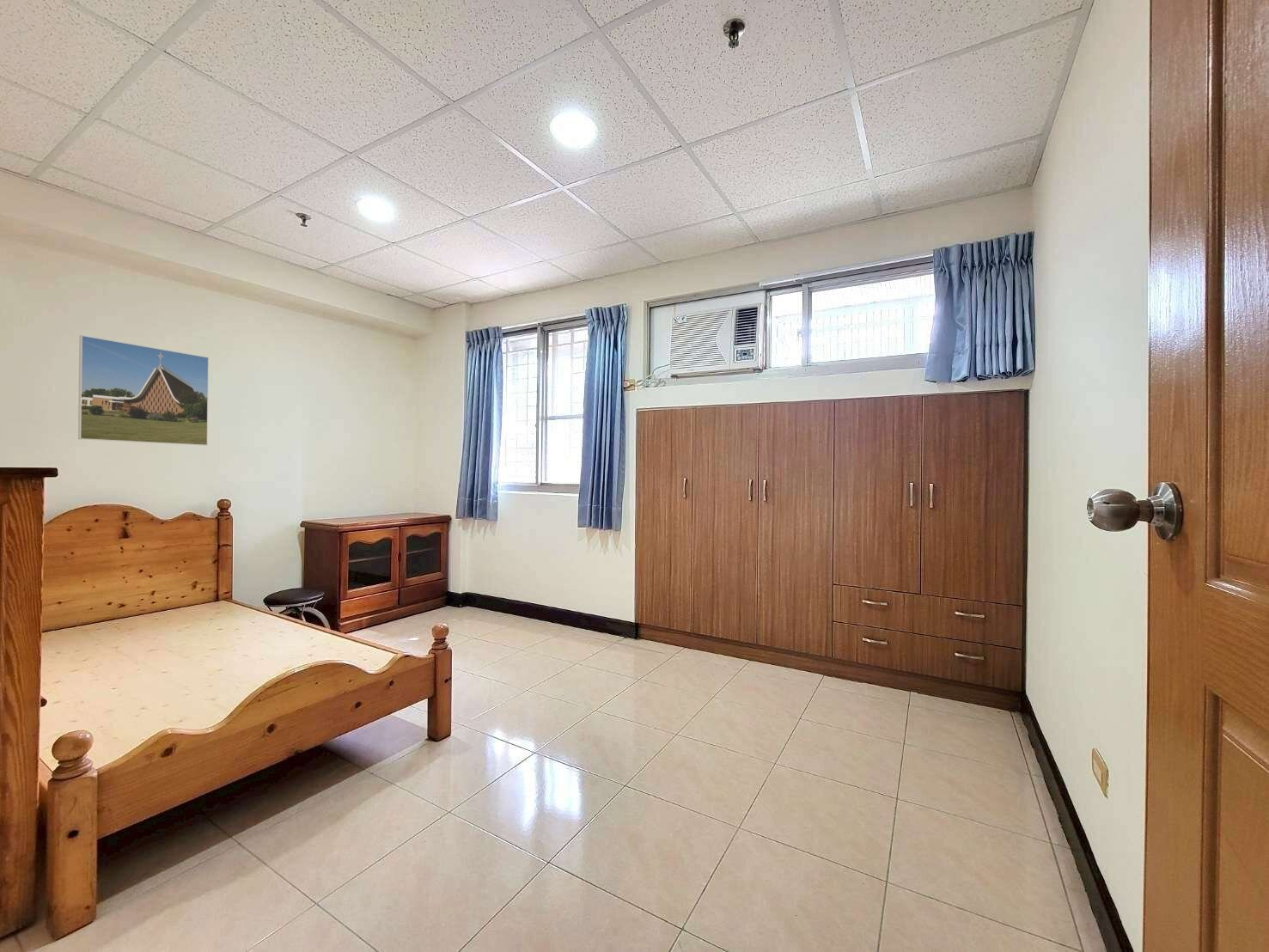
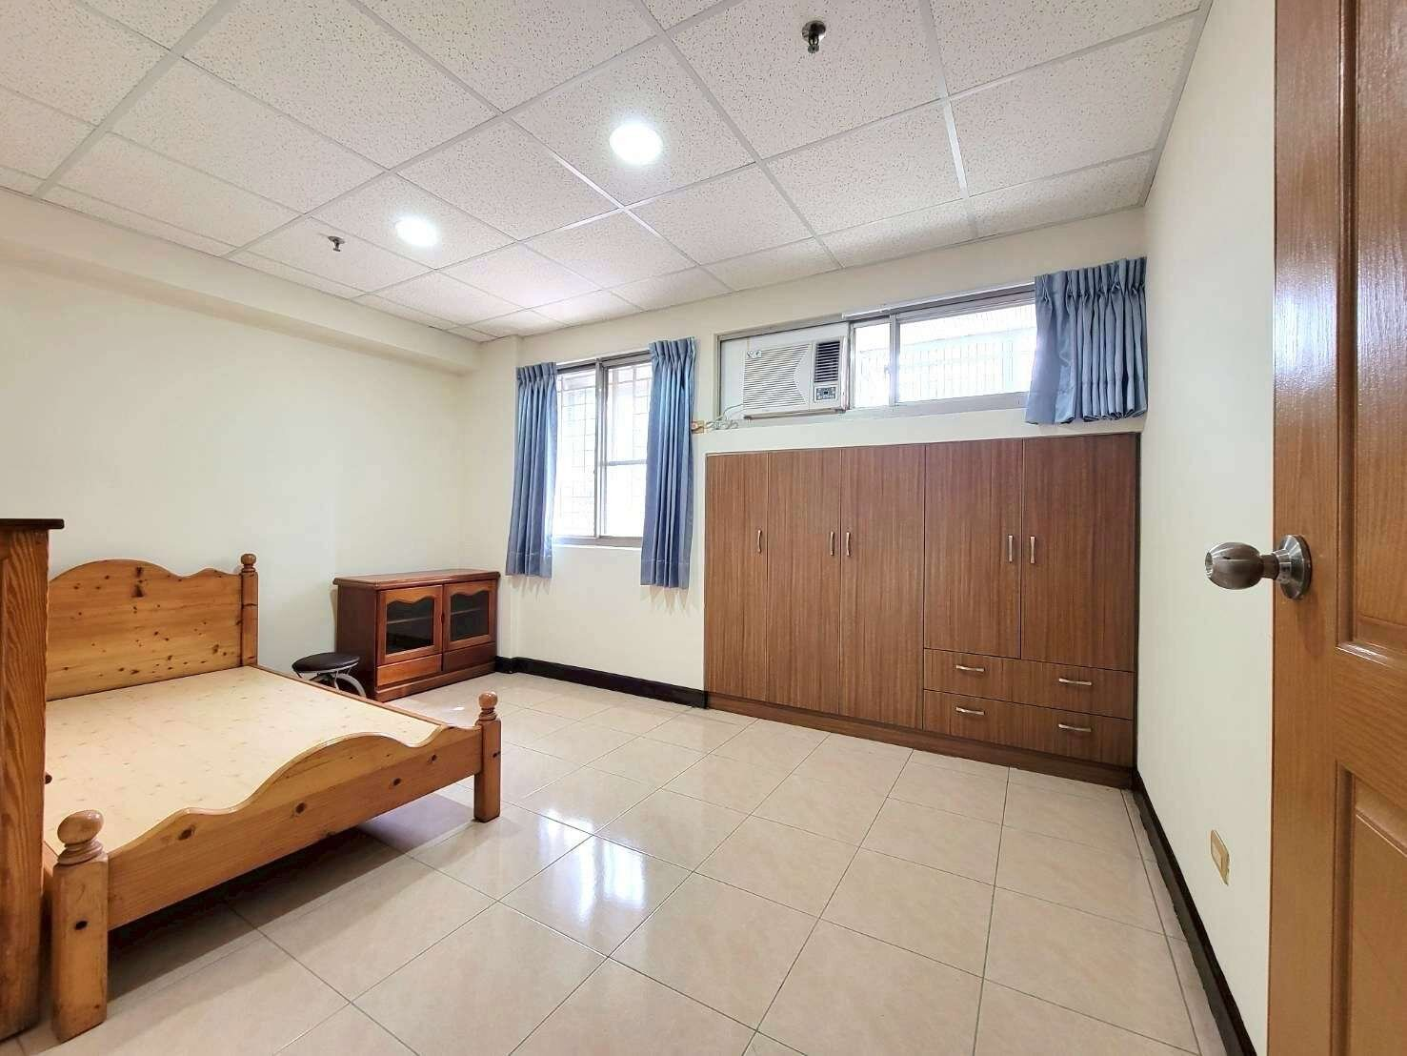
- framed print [77,334,210,446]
